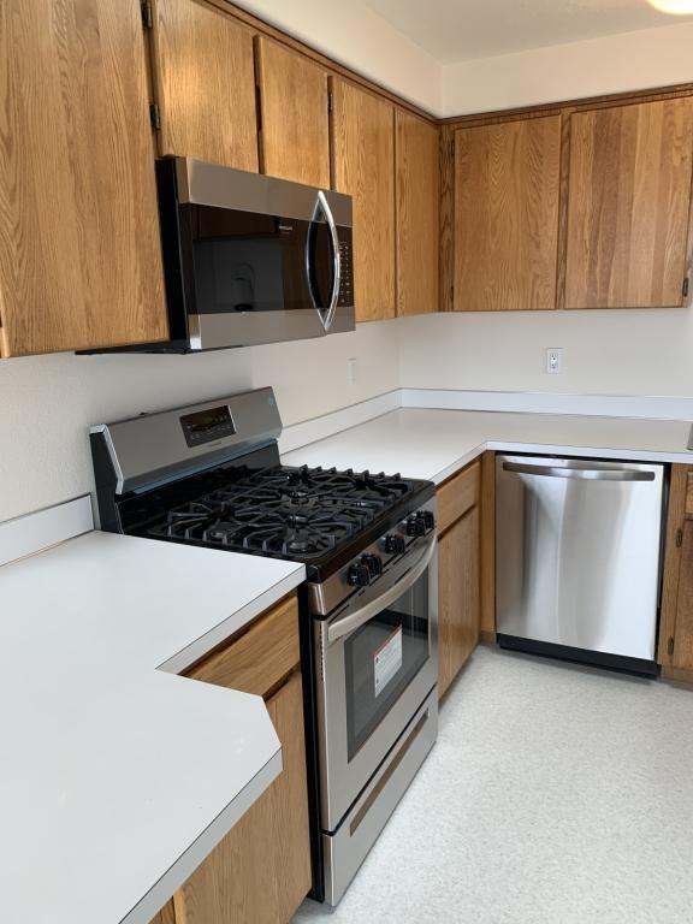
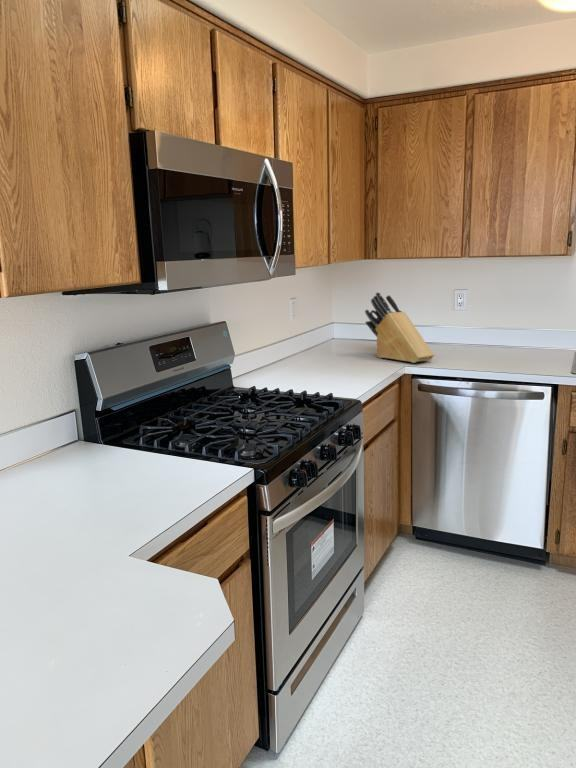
+ knife block [364,291,435,364]
